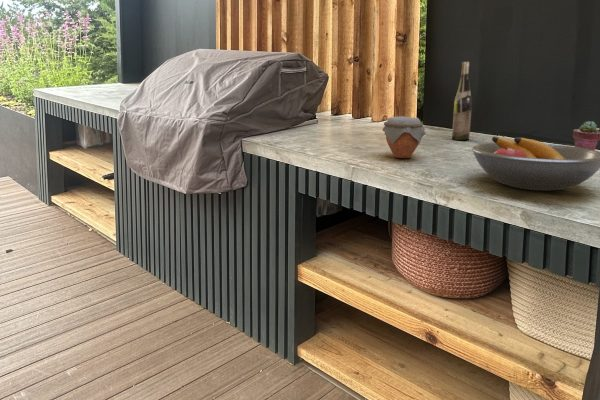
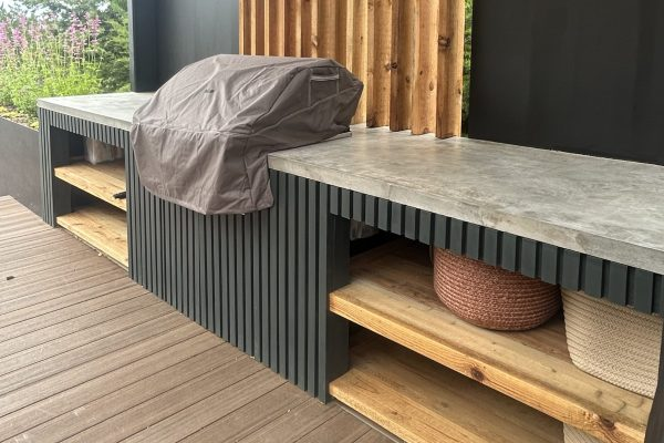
- jar [381,115,427,159]
- potted succulent [572,120,600,151]
- wine bottle [451,61,473,141]
- fruit bowl [471,136,600,192]
